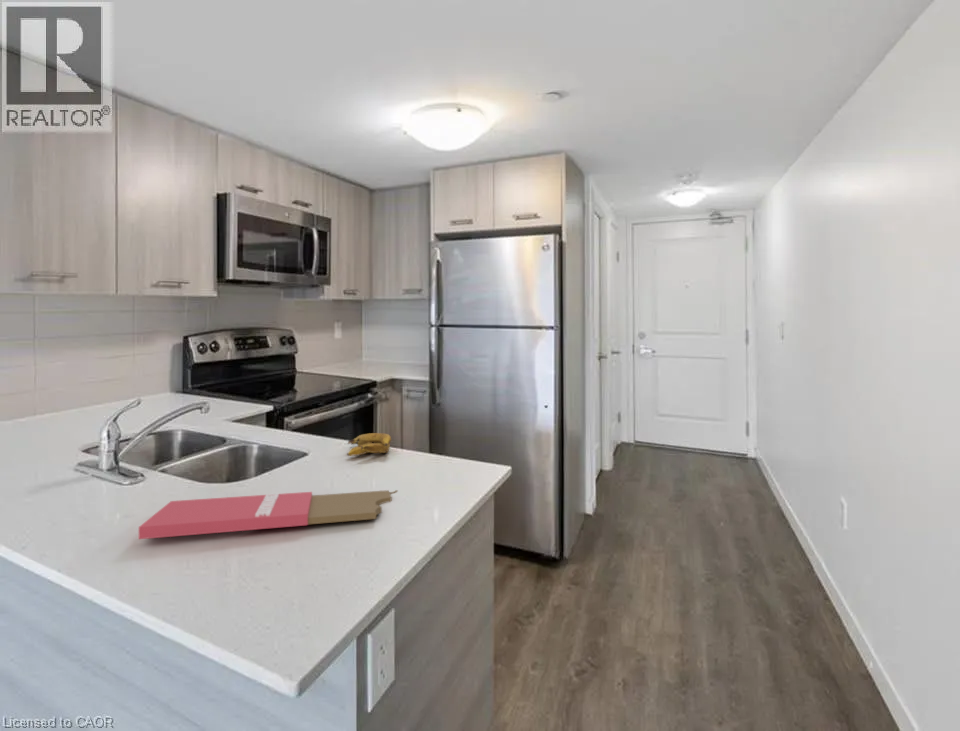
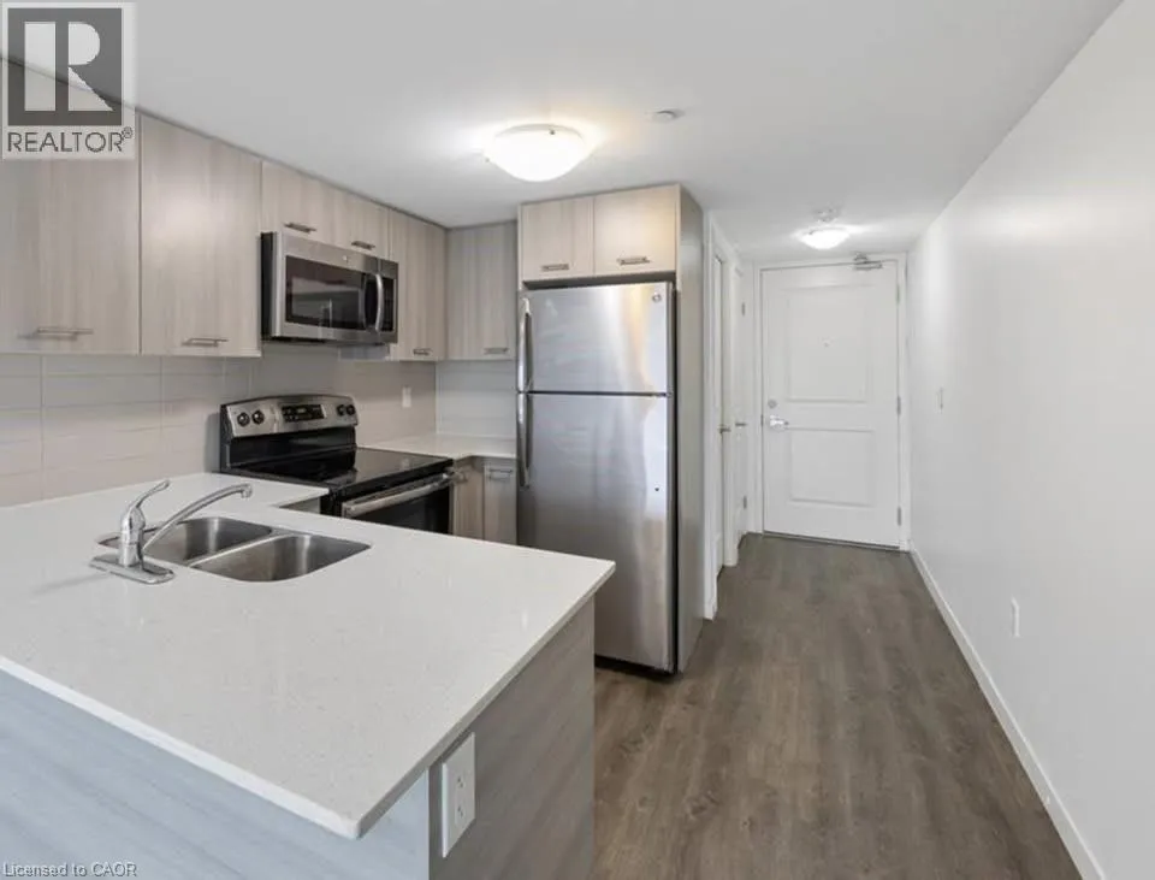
- banana [346,432,392,457]
- cutting board [138,489,399,540]
